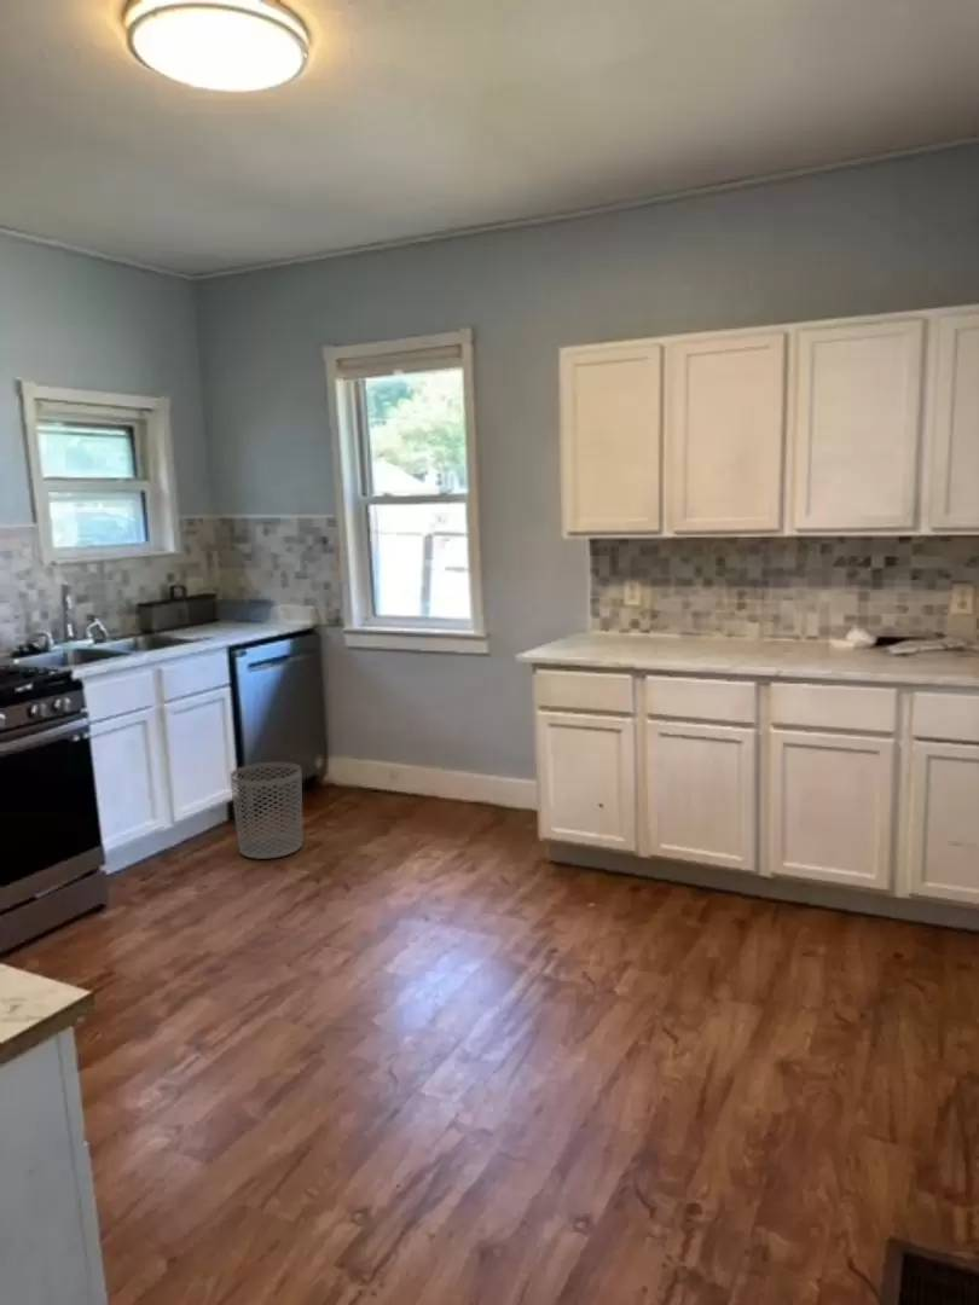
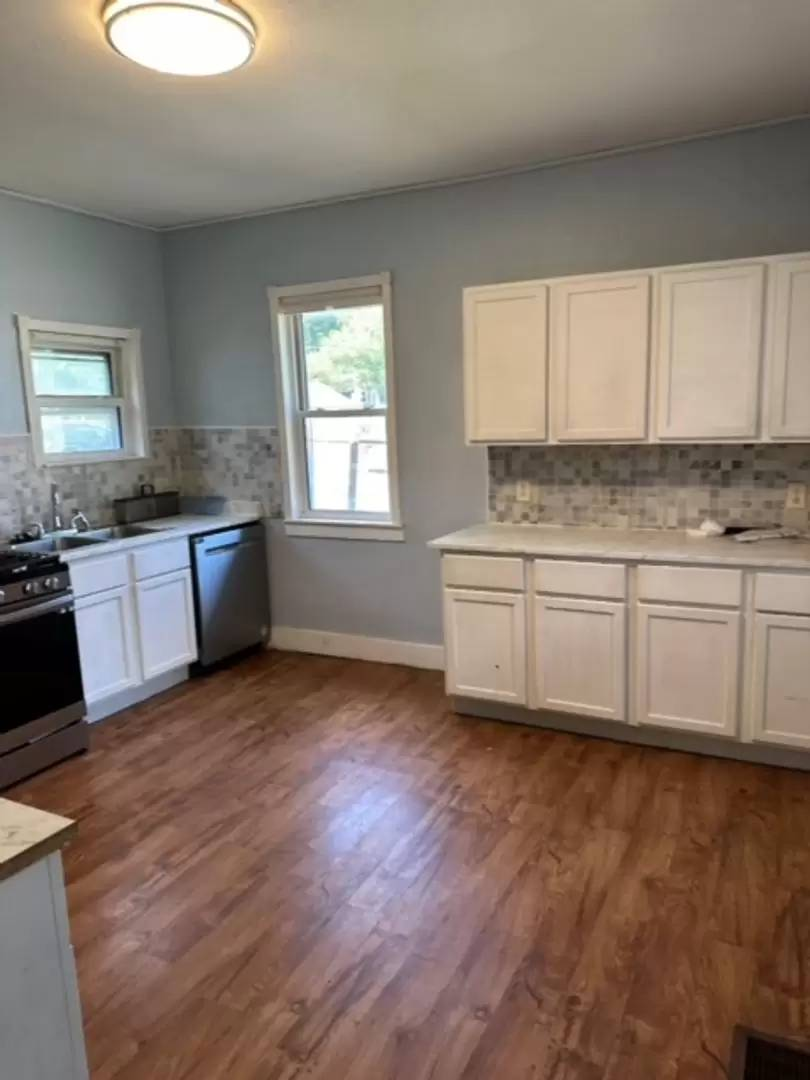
- waste bin [228,761,303,860]
